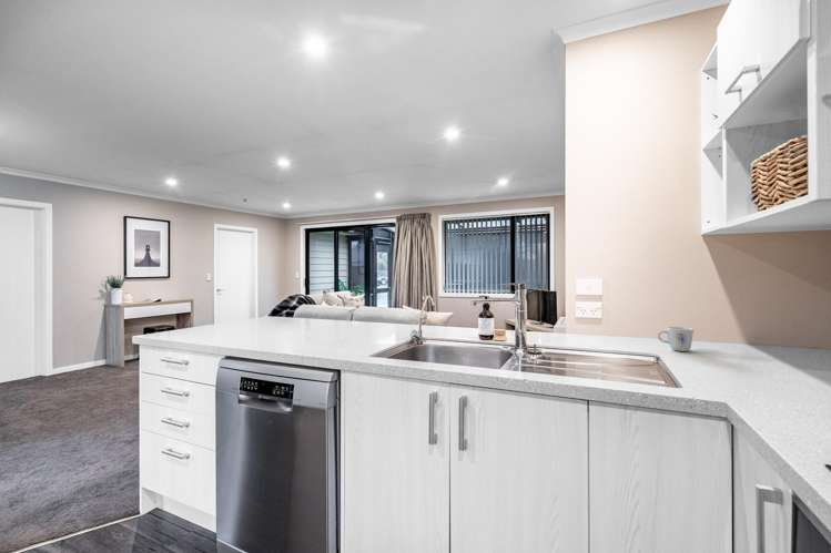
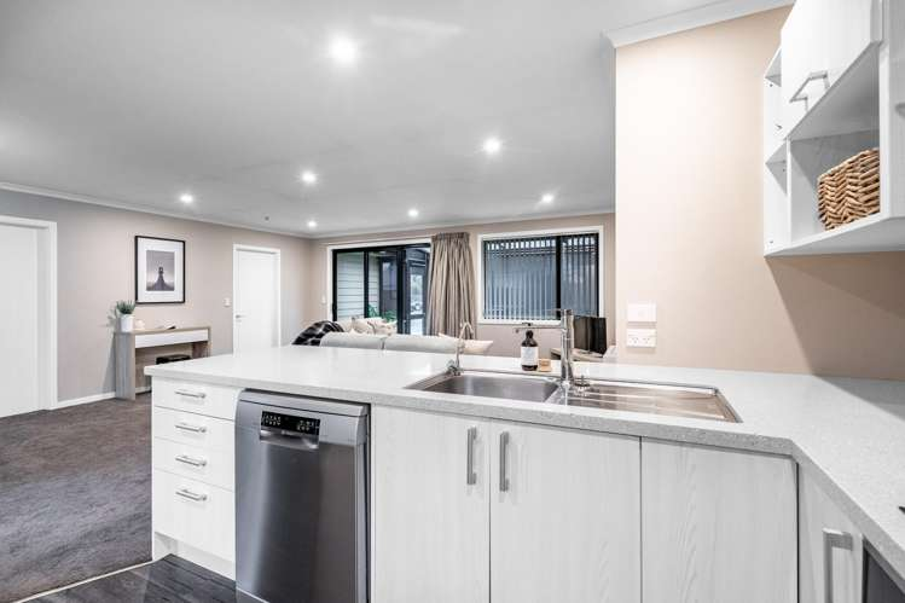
- mug [657,326,695,352]
